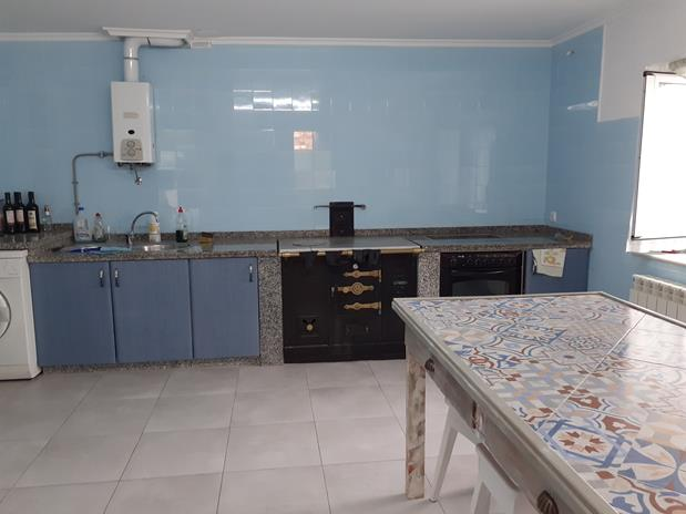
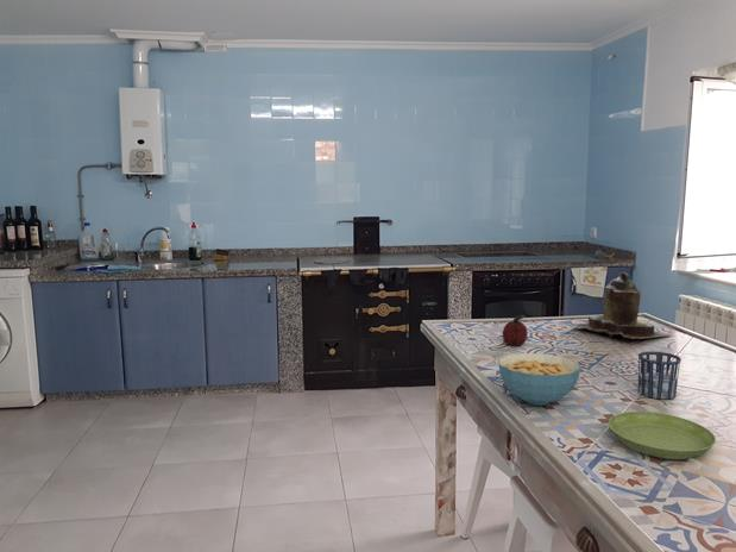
+ cereal bowl [497,352,581,407]
+ teapot [570,271,673,340]
+ fruit [502,314,529,347]
+ saucer [608,410,717,460]
+ cup [637,351,682,401]
